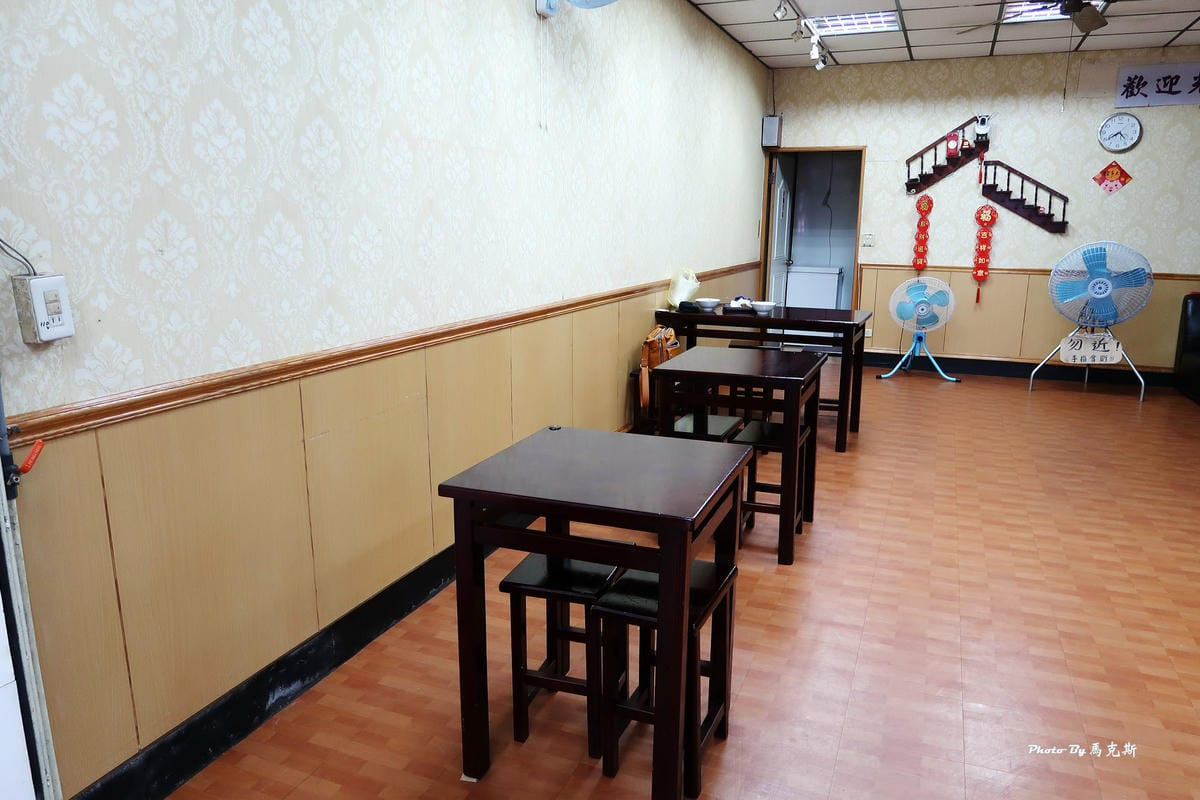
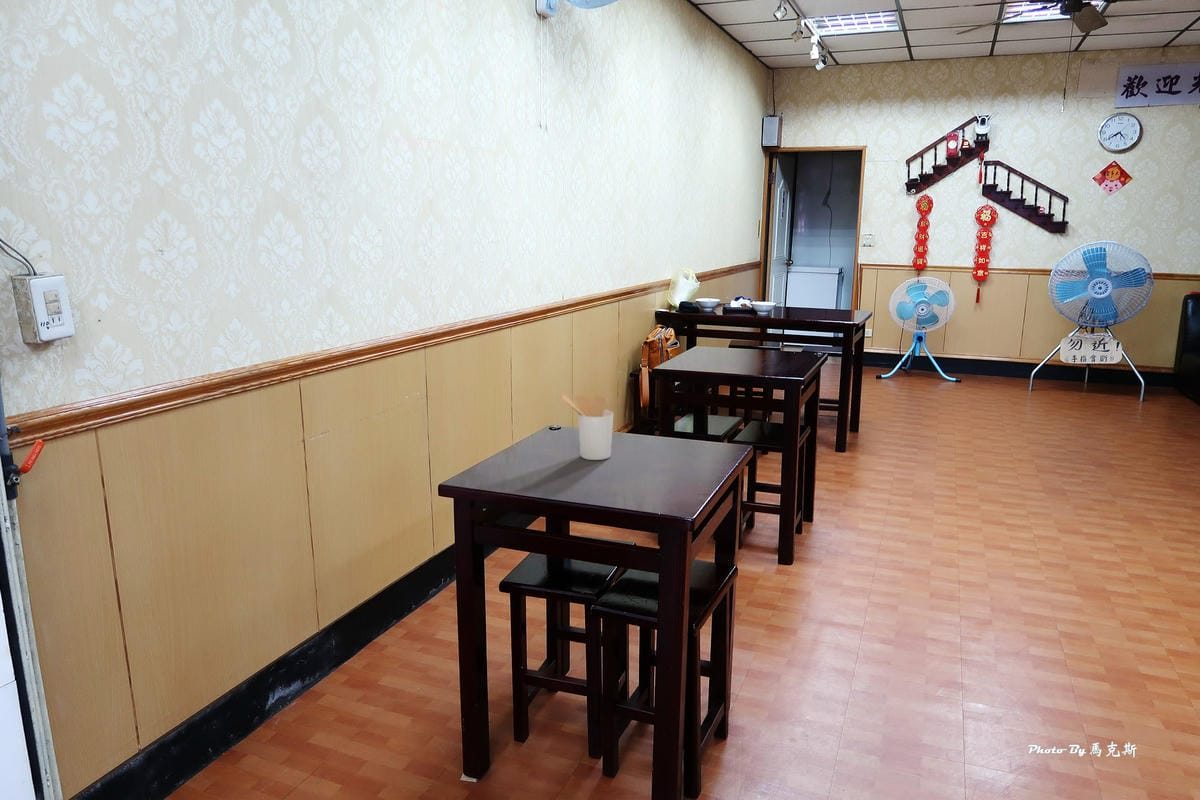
+ utensil holder [560,393,614,461]
